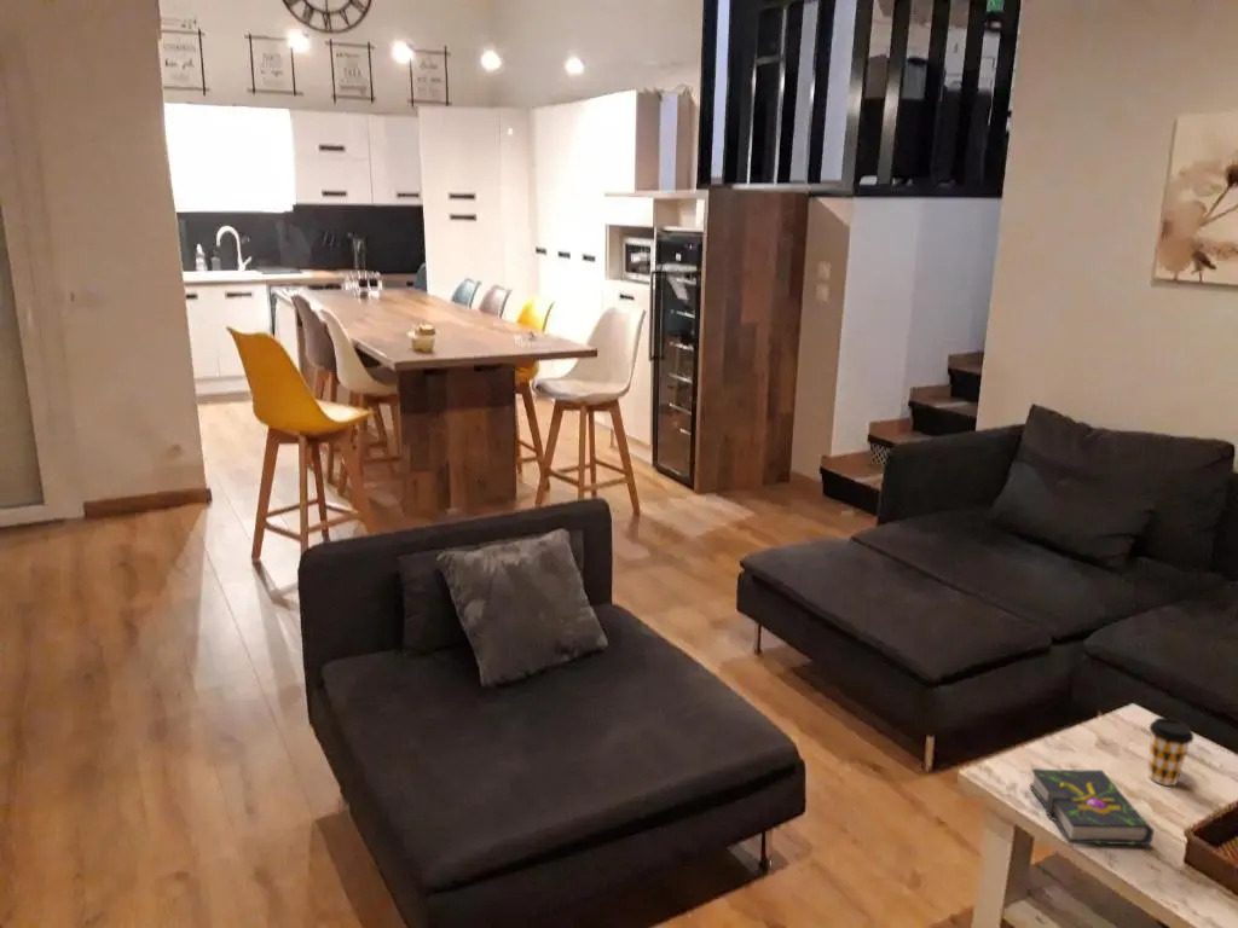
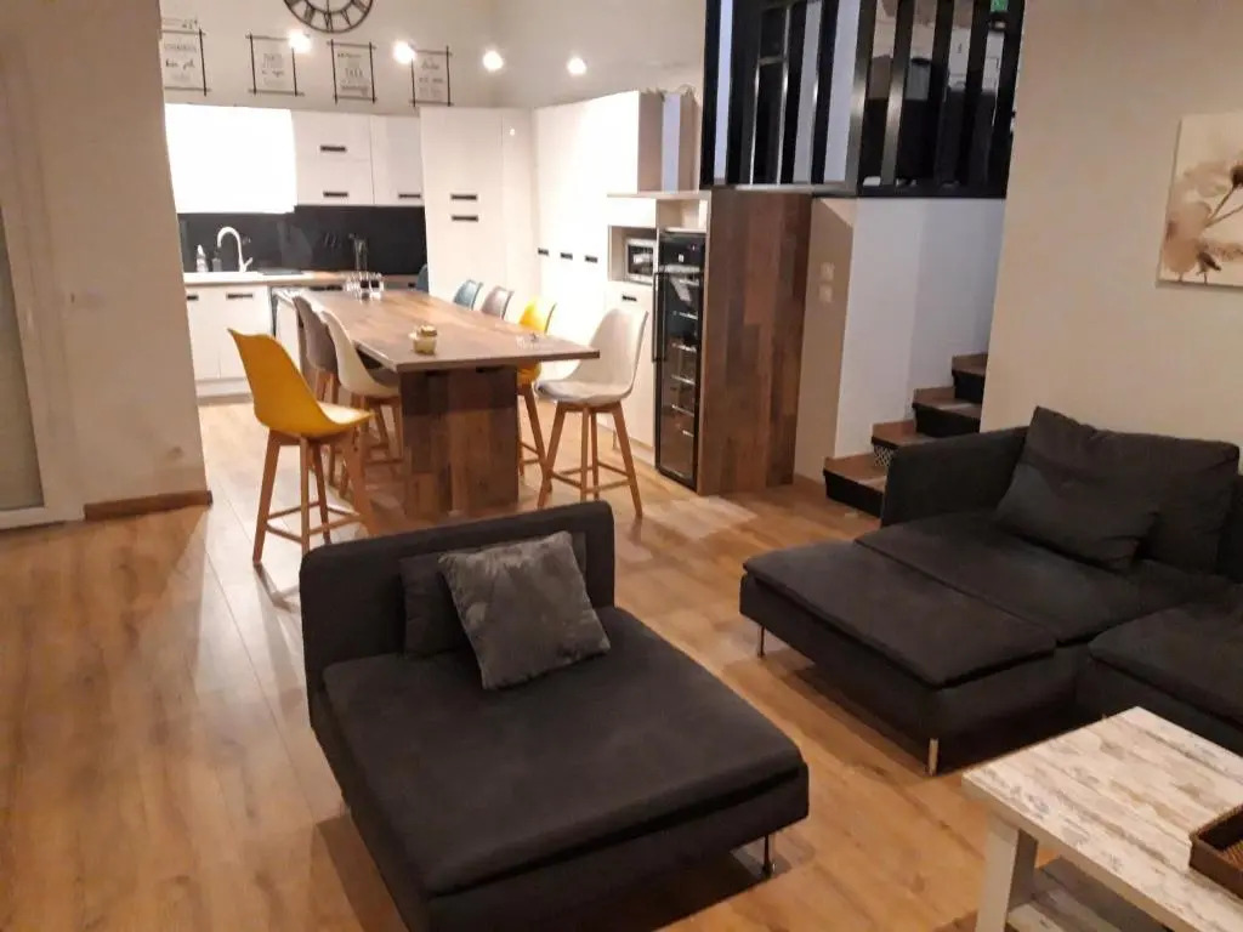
- book [1029,767,1155,846]
- coffee cup [1147,717,1194,787]
